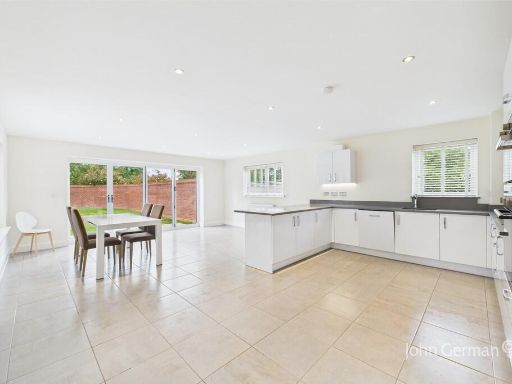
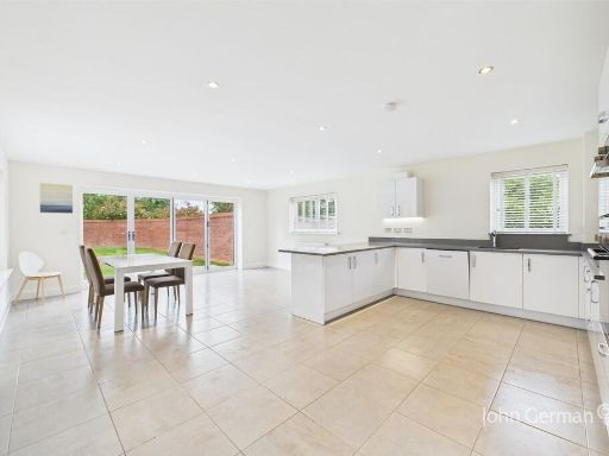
+ wall art [39,182,74,214]
